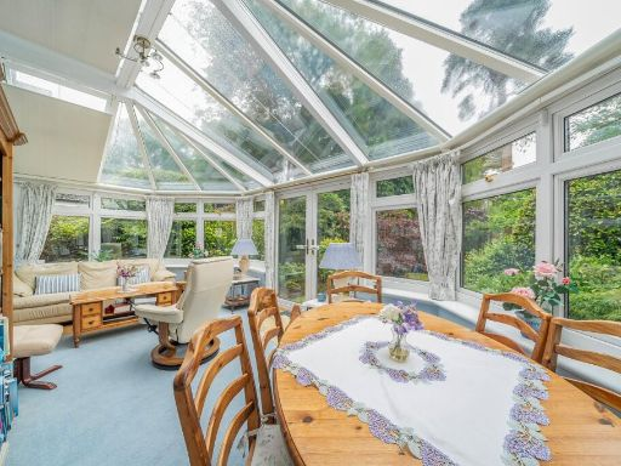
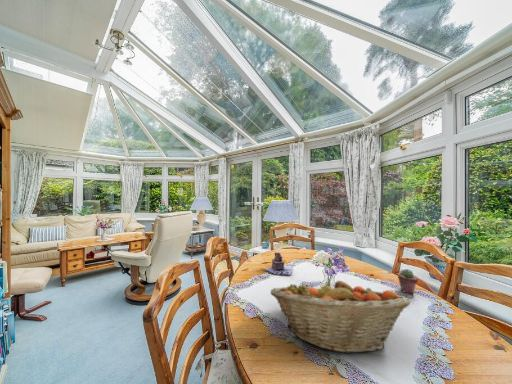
+ potted succulent [397,268,419,294]
+ teapot [264,252,293,276]
+ fruit basket [269,277,412,355]
